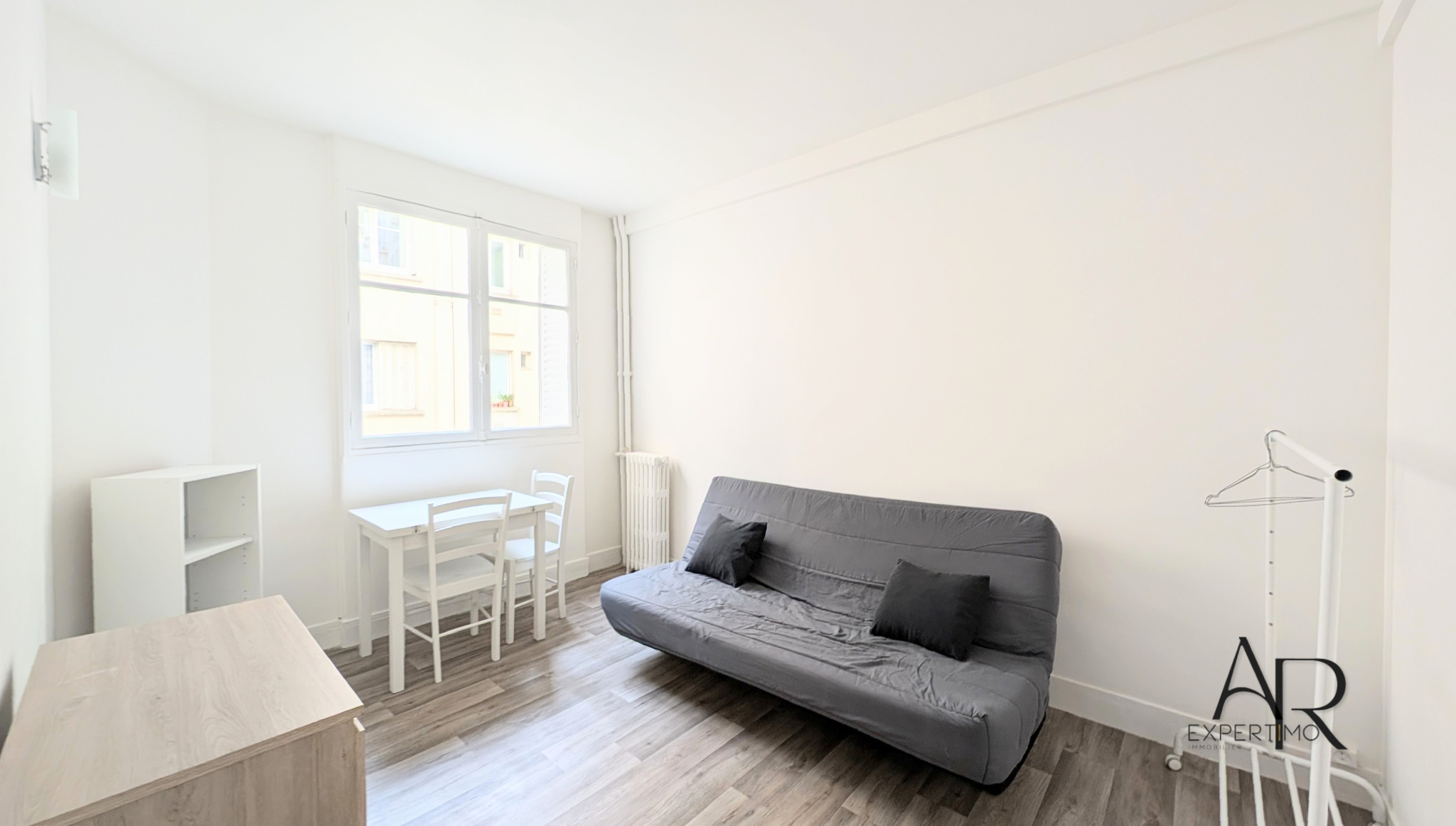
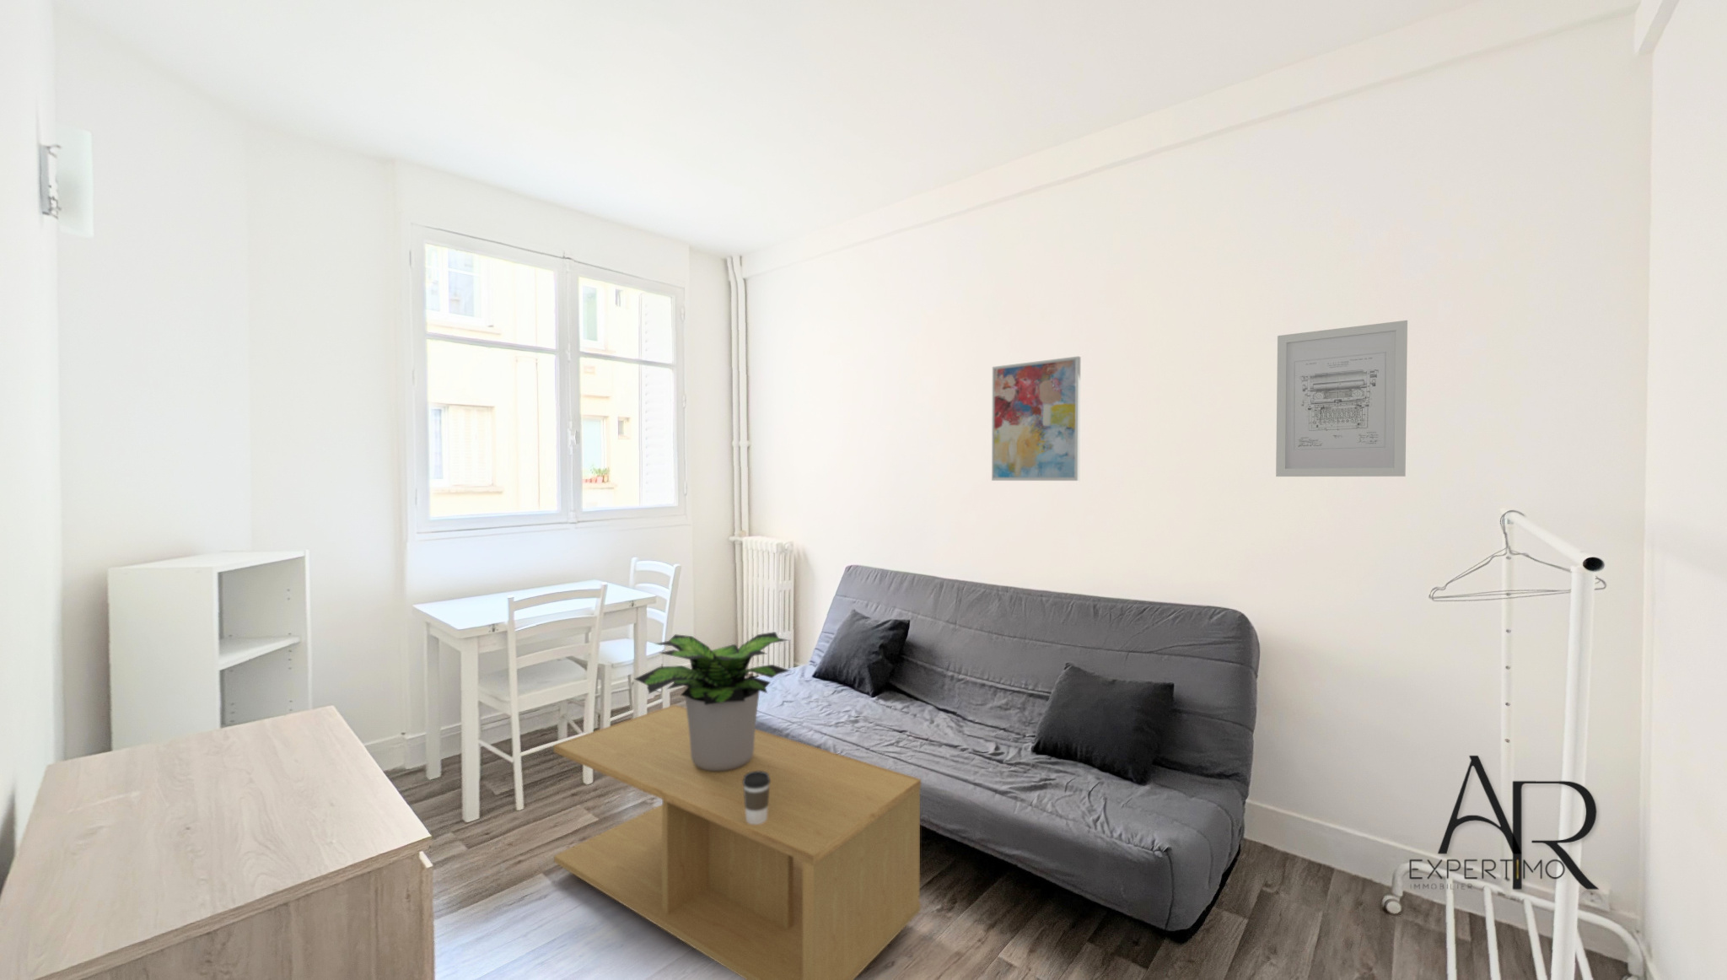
+ wall art [1275,319,1408,477]
+ potted plant [633,631,791,771]
+ coffee cup [743,771,770,823]
+ coffee table [553,705,922,980]
+ wall art [990,355,1081,482]
